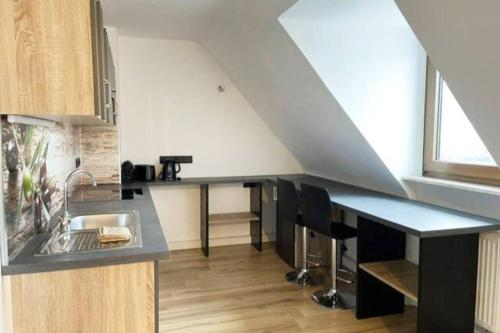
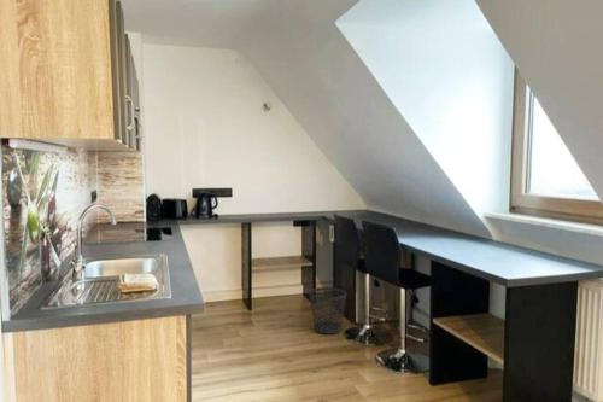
+ wastebasket [308,286,347,336]
